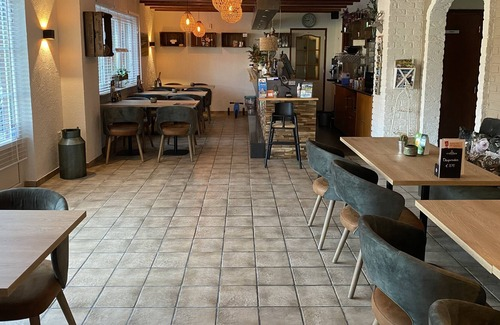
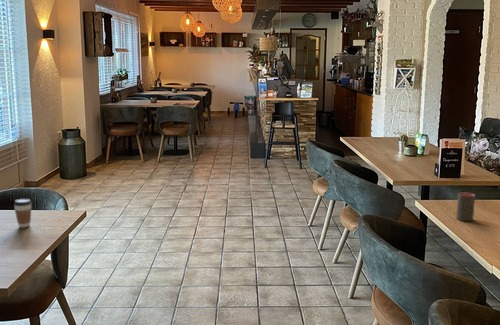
+ coffee cup [13,198,32,229]
+ cup [455,191,476,222]
